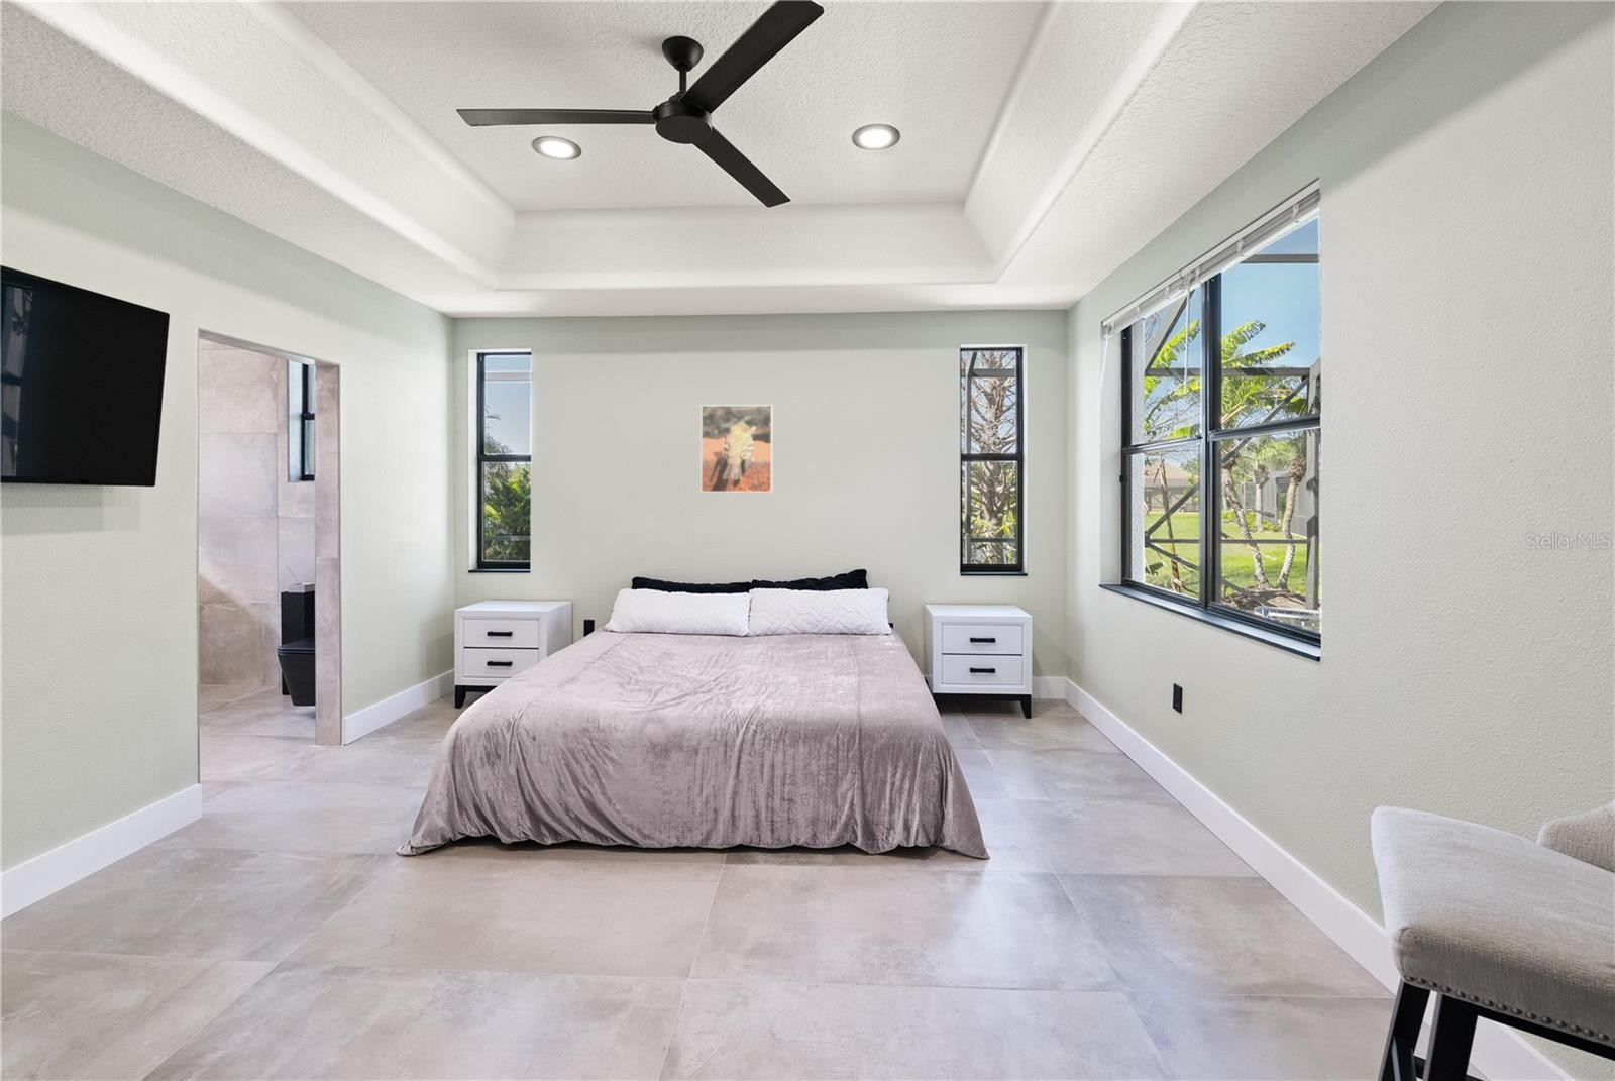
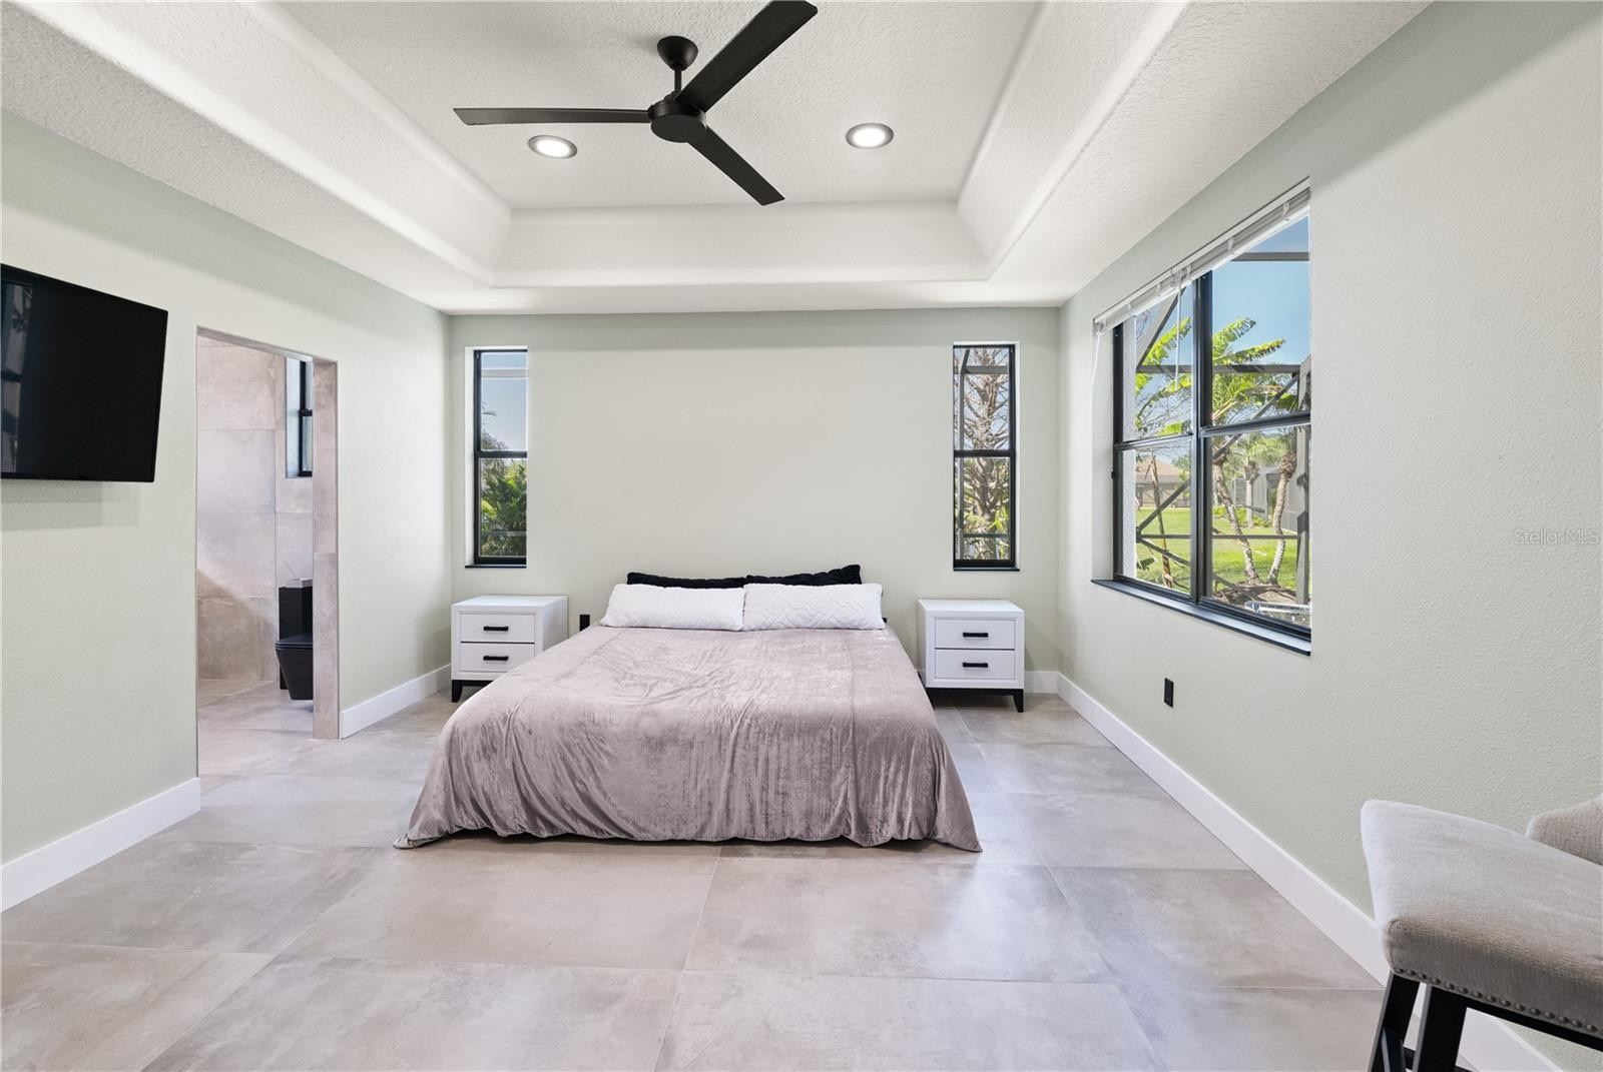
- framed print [700,404,774,493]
